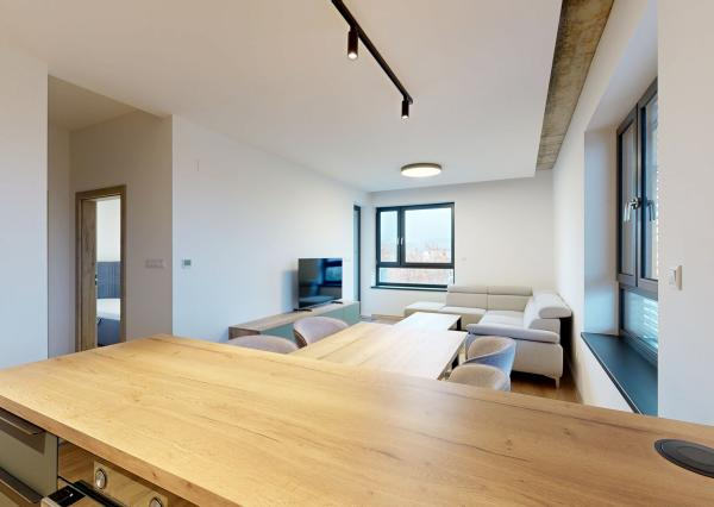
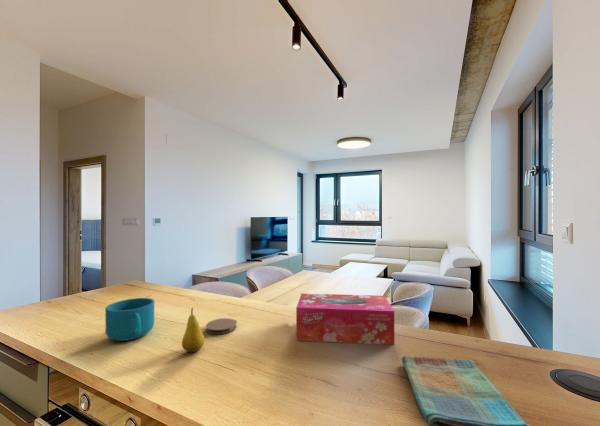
+ cup [104,297,155,342]
+ fruit [181,307,205,353]
+ dish towel [401,354,530,426]
+ coaster [205,317,238,335]
+ tissue box [295,293,396,346]
